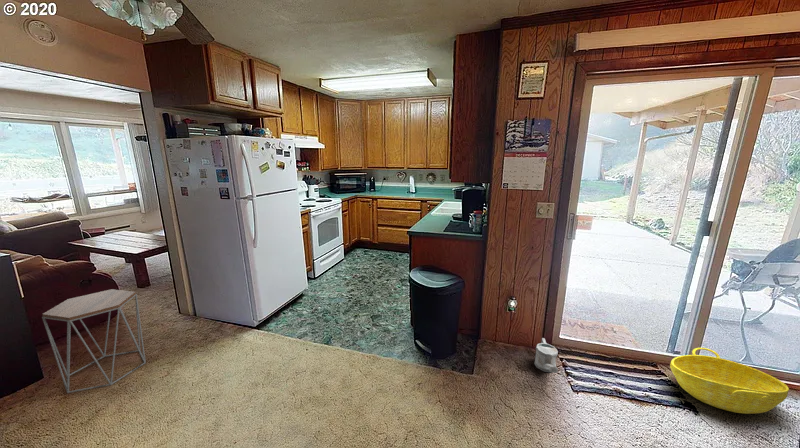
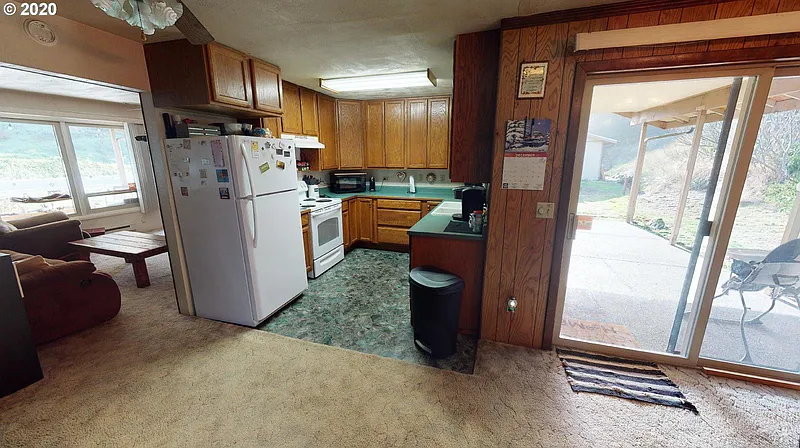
- basket [669,347,790,415]
- watering can [533,337,559,374]
- side table [41,288,147,394]
